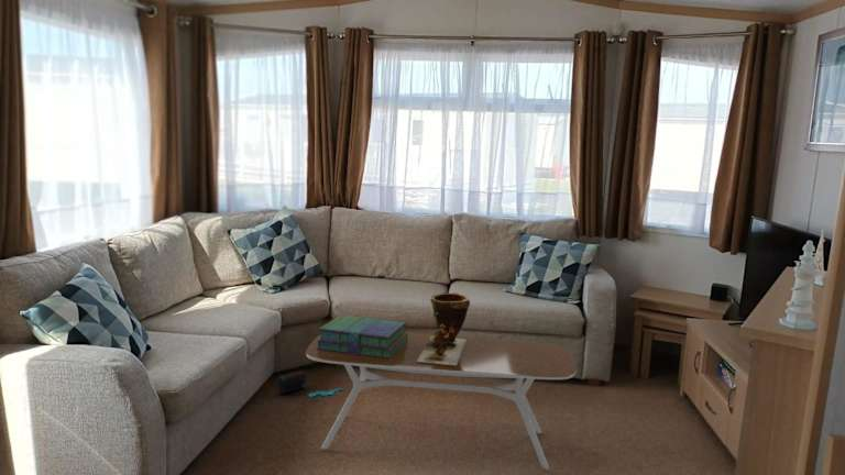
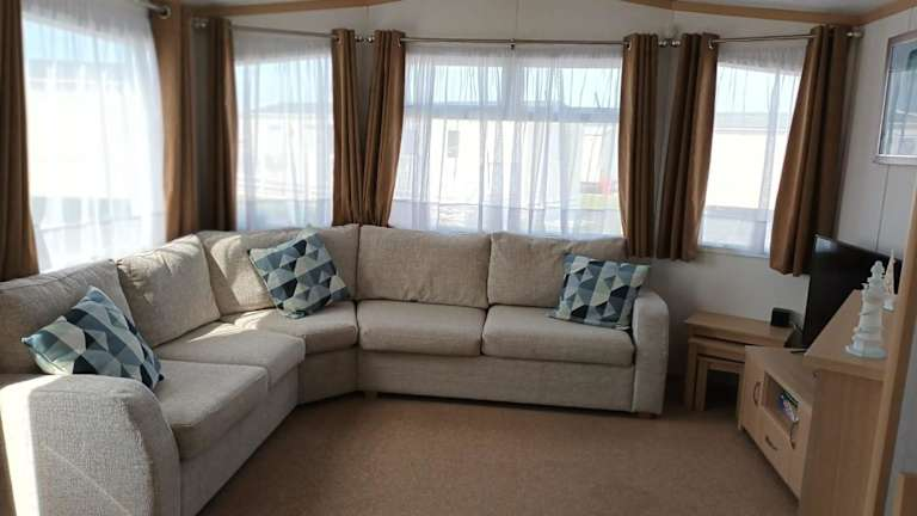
- bag [276,369,344,398]
- stack of books [316,313,409,358]
- coffee table [305,332,577,470]
- clay pot [417,291,471,365]
